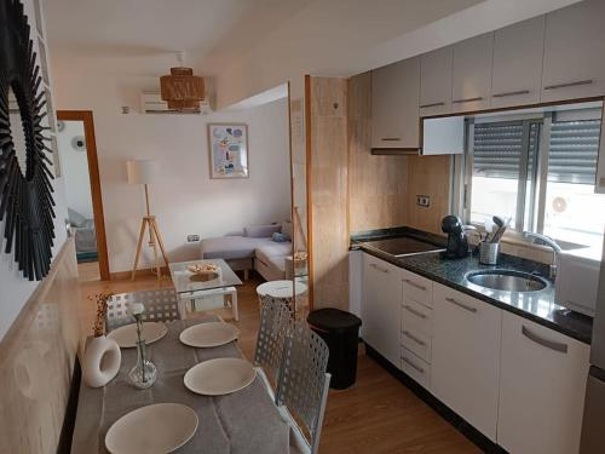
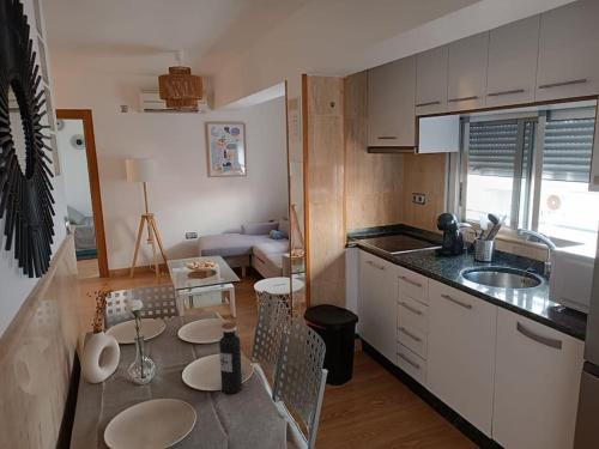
+ water bottle [218,321,243,395]
